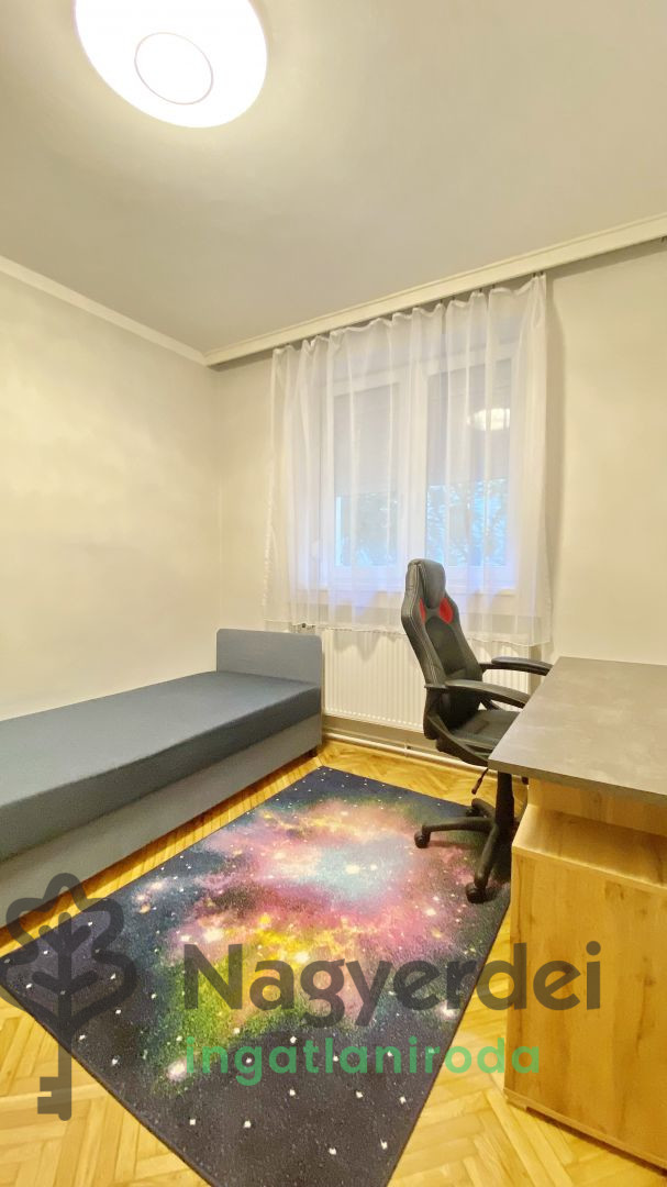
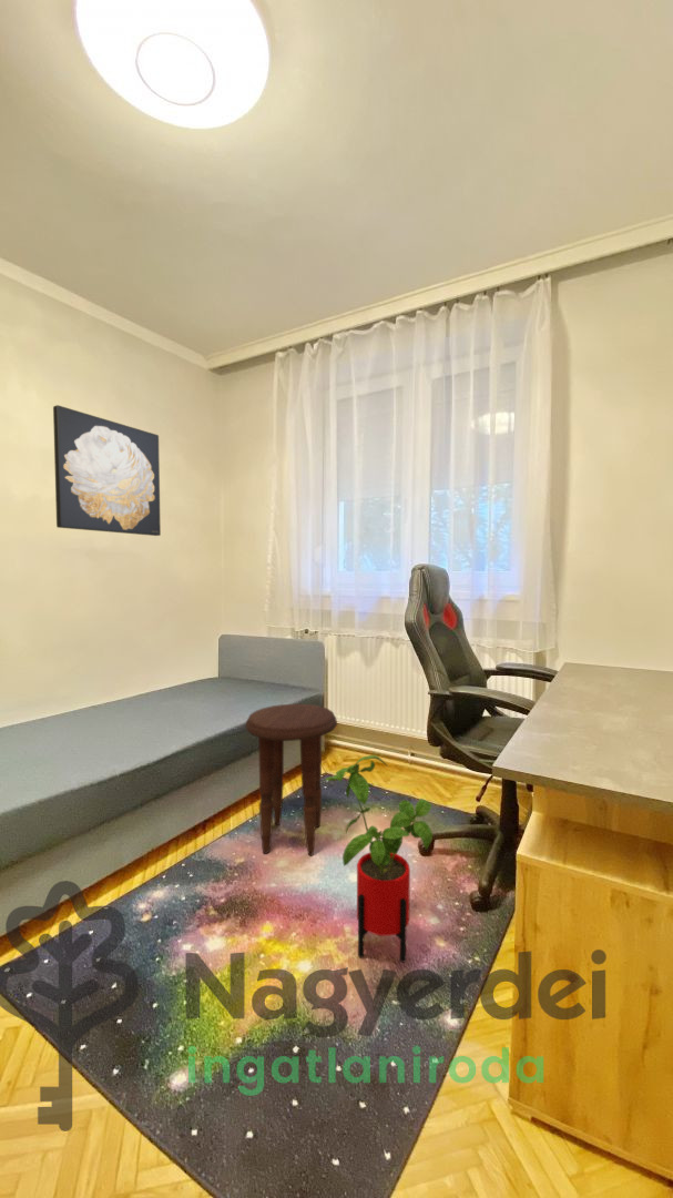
+ side table [245,702,338,856]
+ house plant [325,754,434,964]
+ wall art [52,404,162,537]
